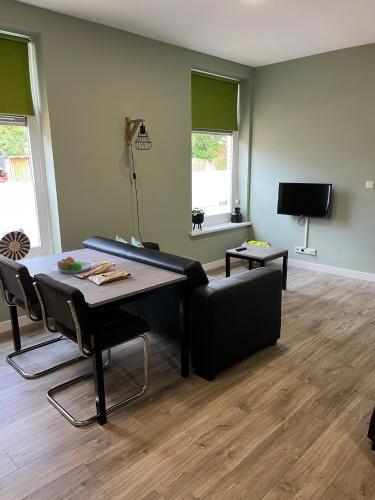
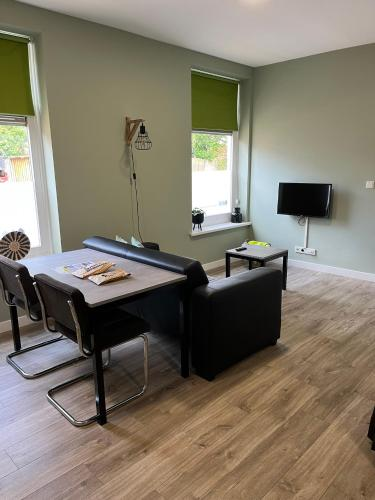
- fruit bowl [56,256,92,274]
